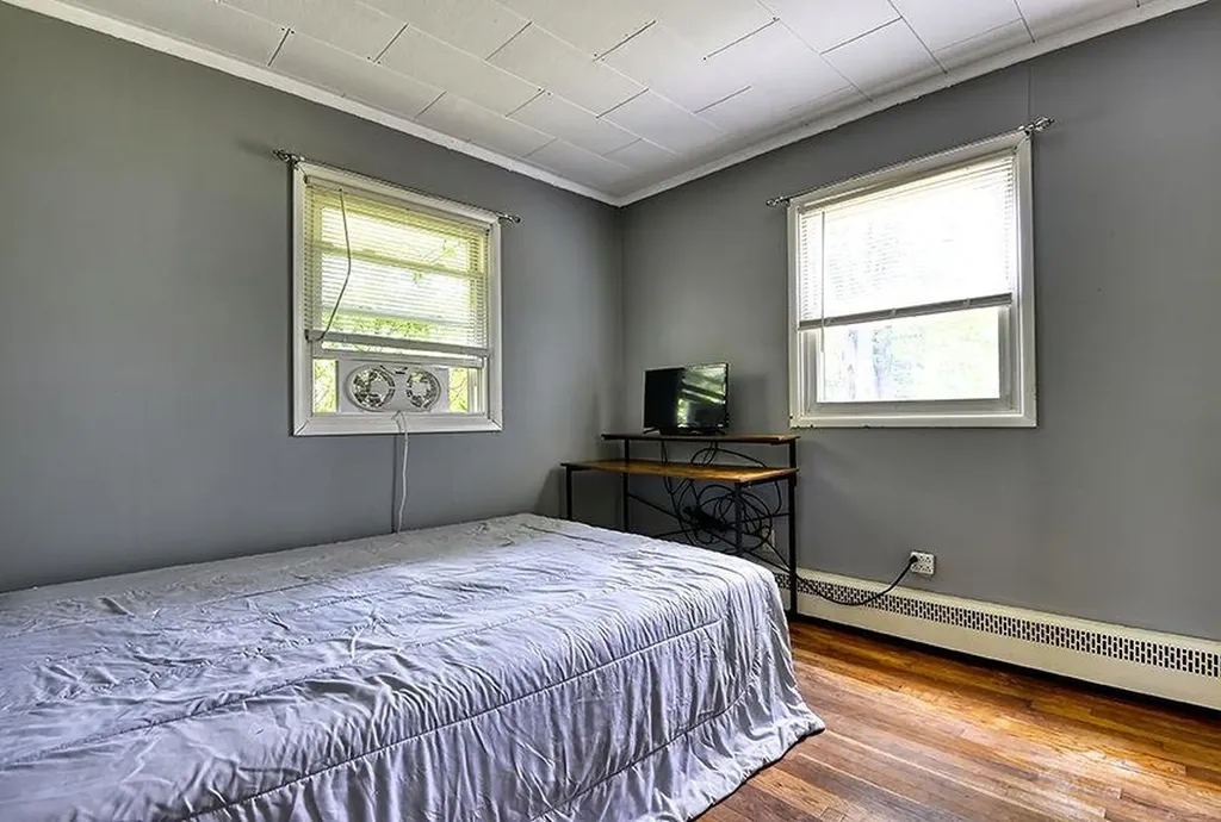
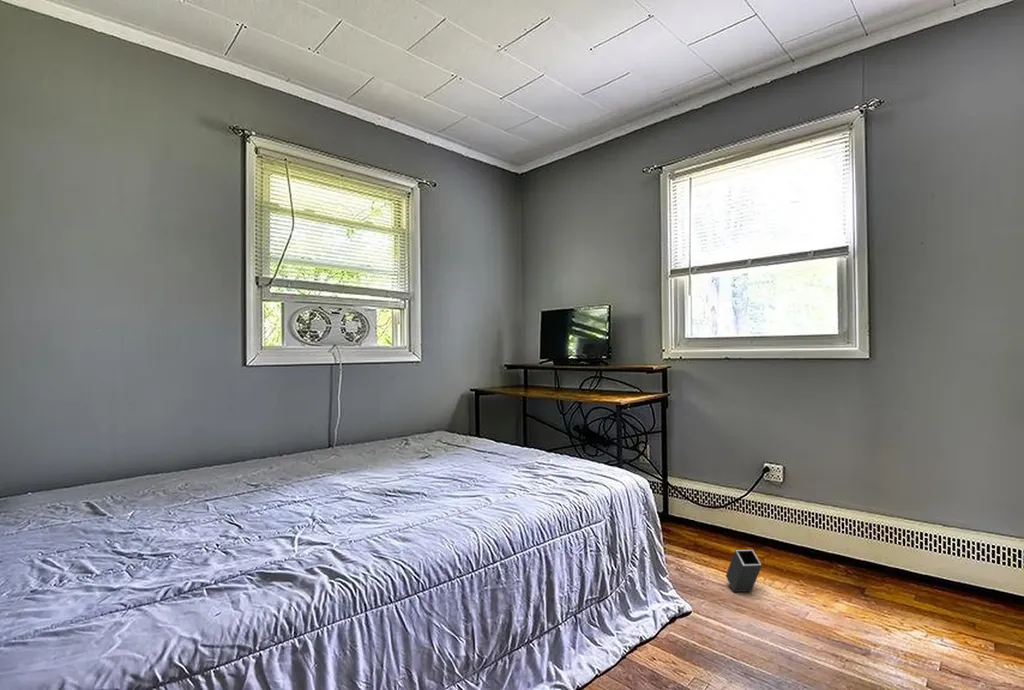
+ speaker [725,549,763,593]
